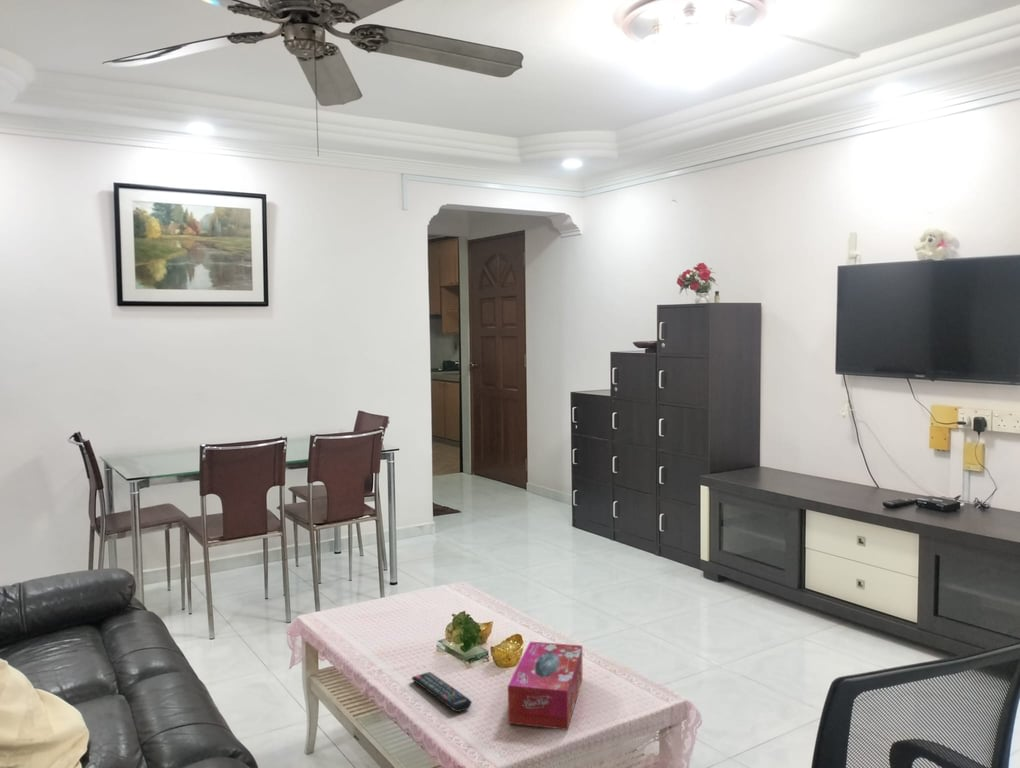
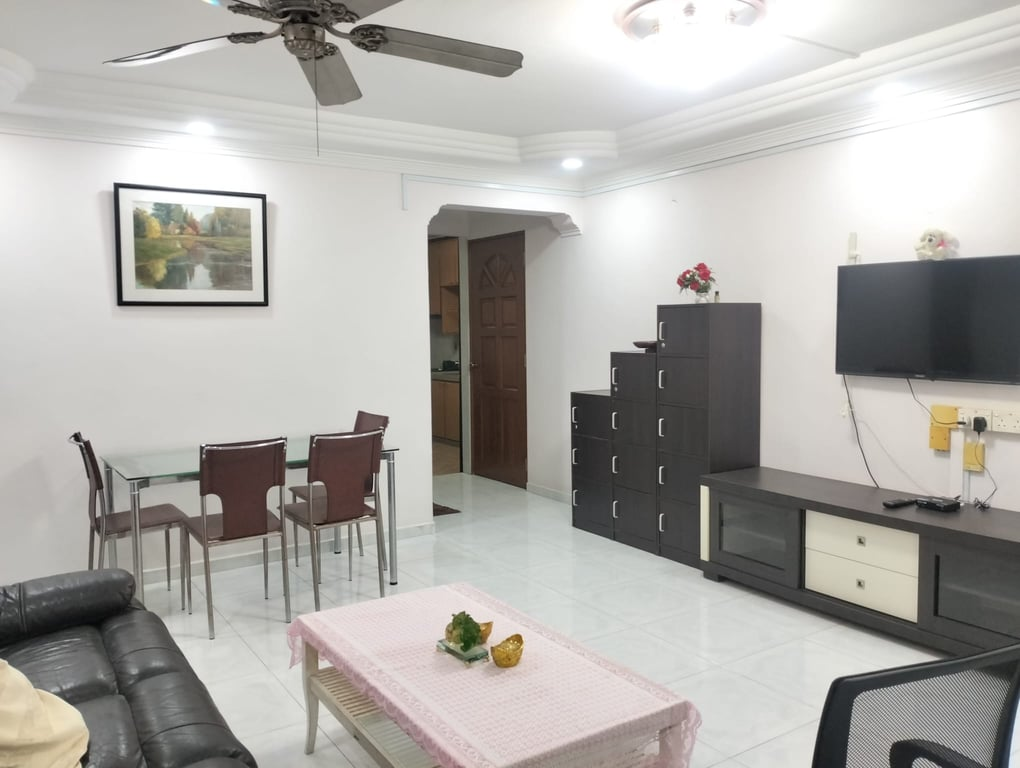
- remote control [411,671,472,713]
- tissue box [507,641,583,731]
